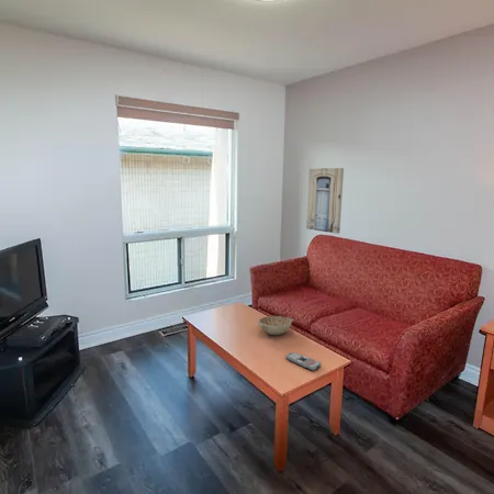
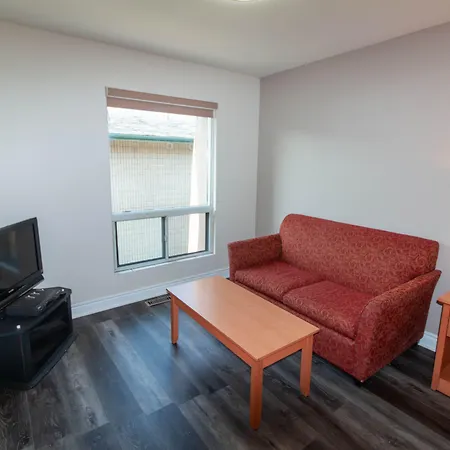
- decorative bowl [256,315,295,336]
- wall art [305,167,345,235]
- remote control [285,351,322,371]
